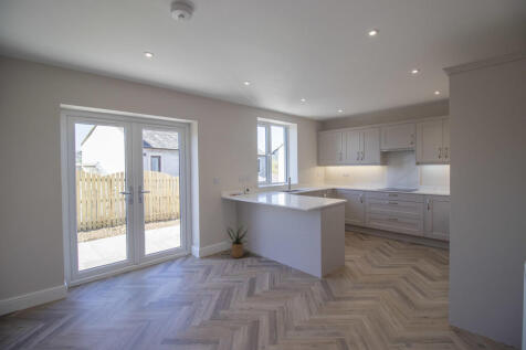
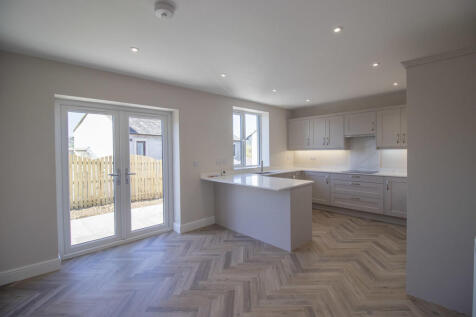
- house plant [223,223,251,259]
